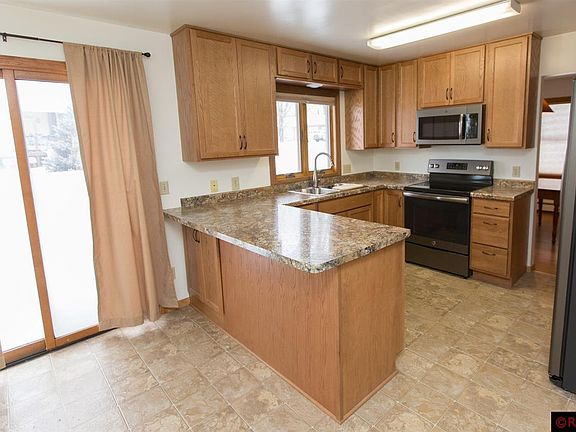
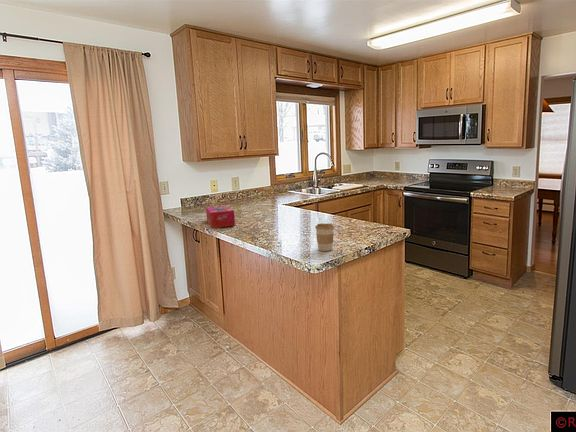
+ tissue box [205,204,236,229]
+ coffee cup [314,223,335,252]
